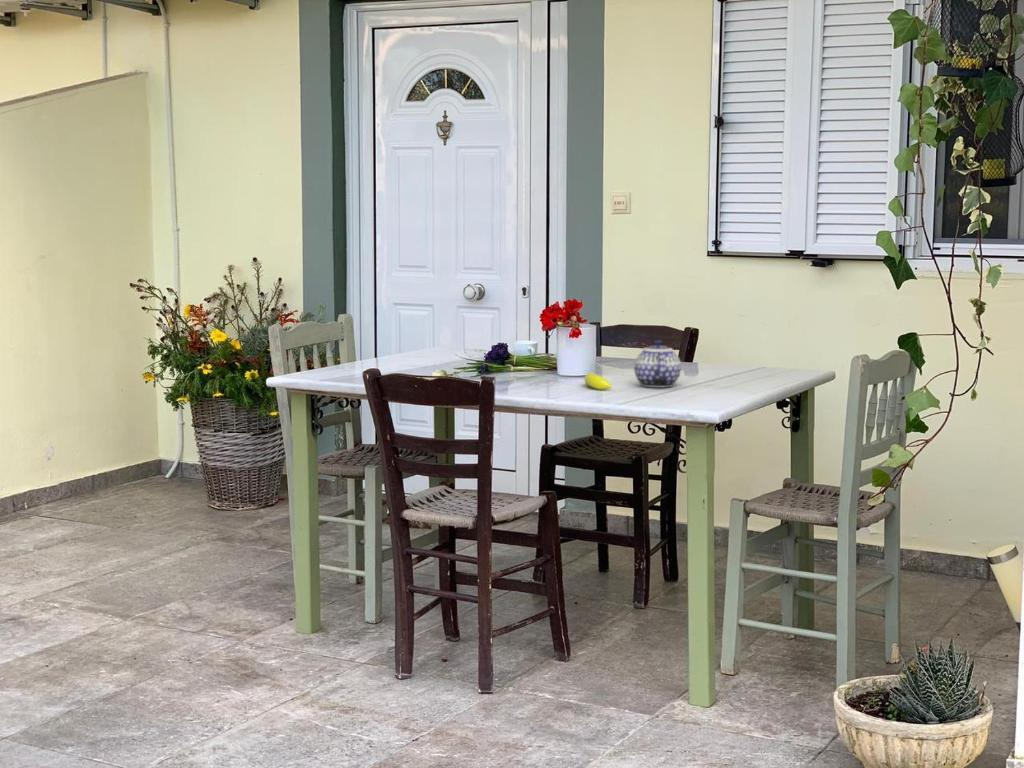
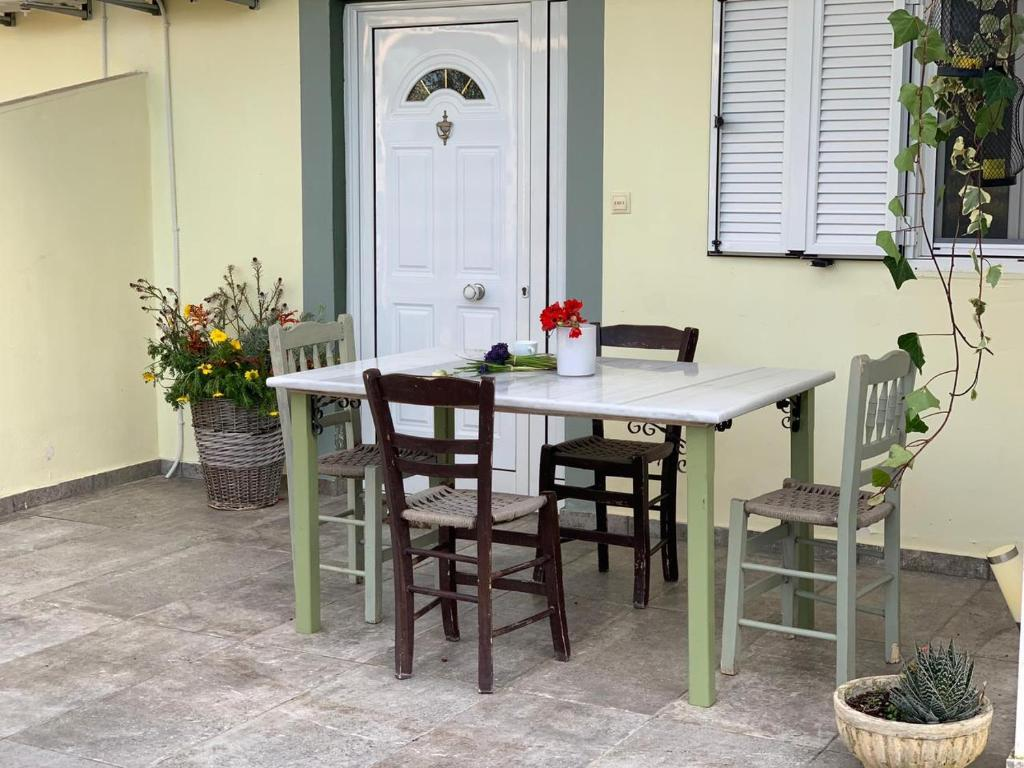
- banana [584,372,612,390]
- teapot [633,339,682,389]
